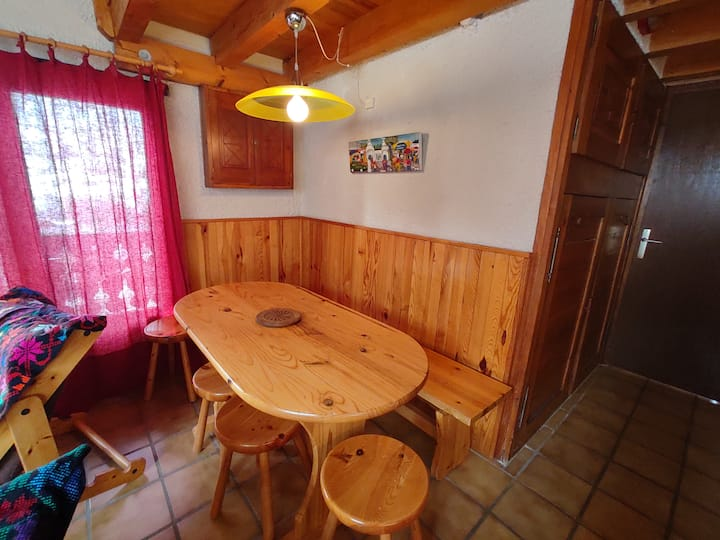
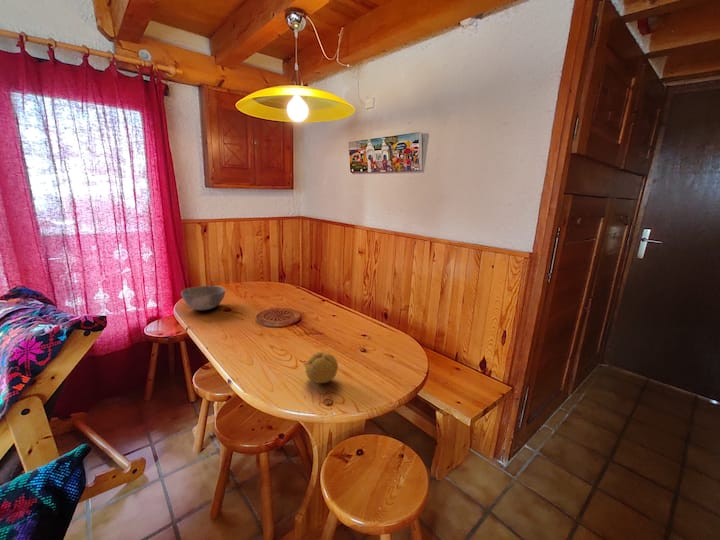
+ bowl [180,285,226,311]
+ fruit [304,351,339,384]
